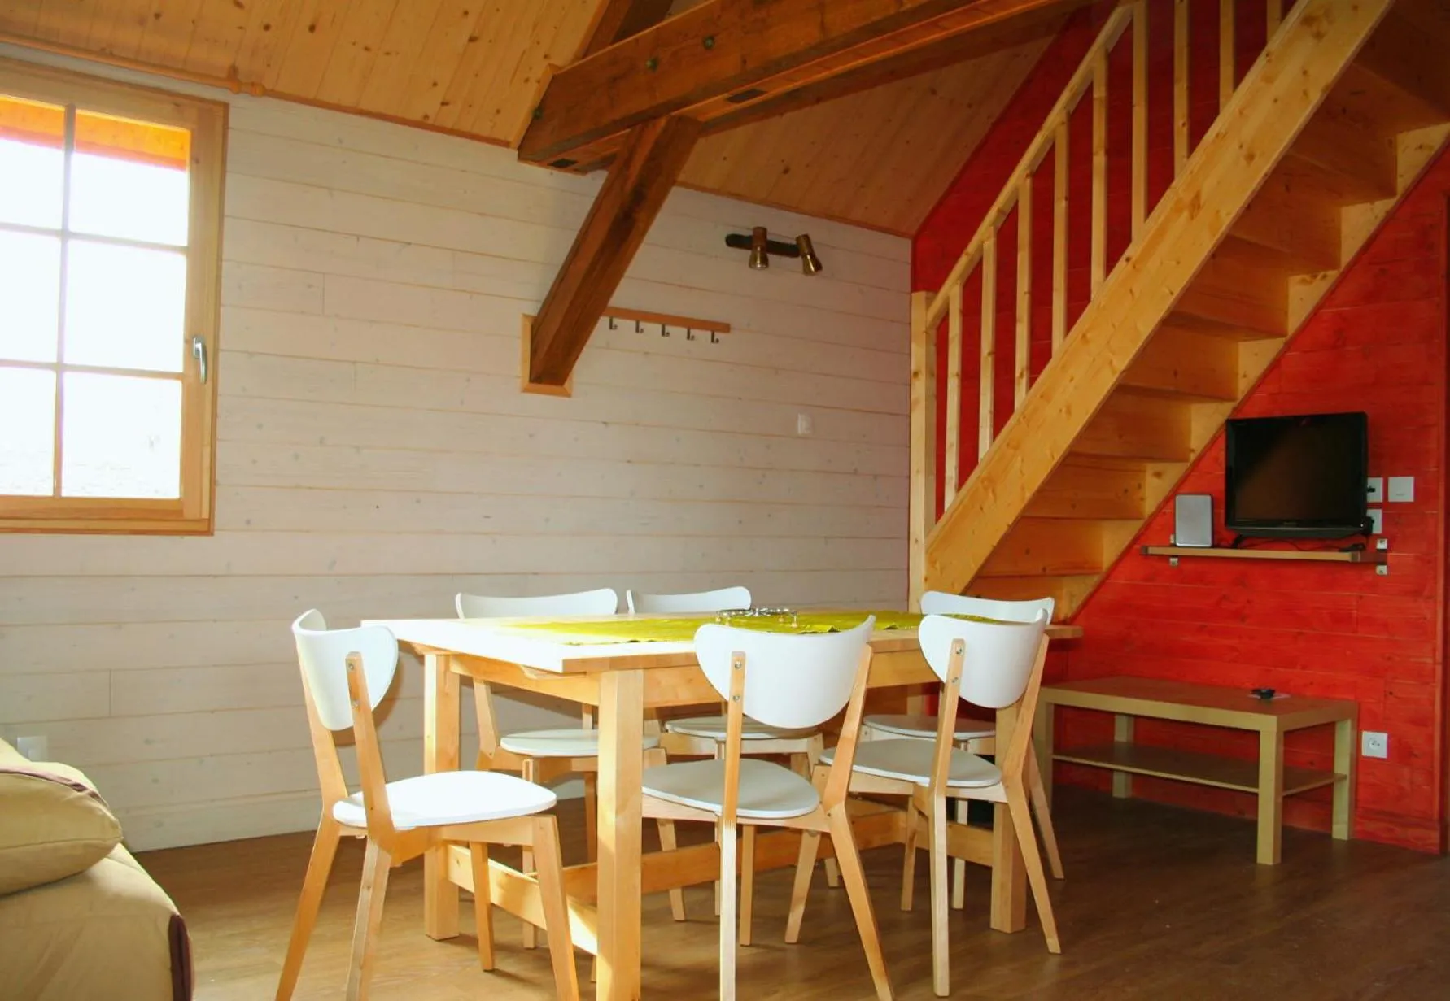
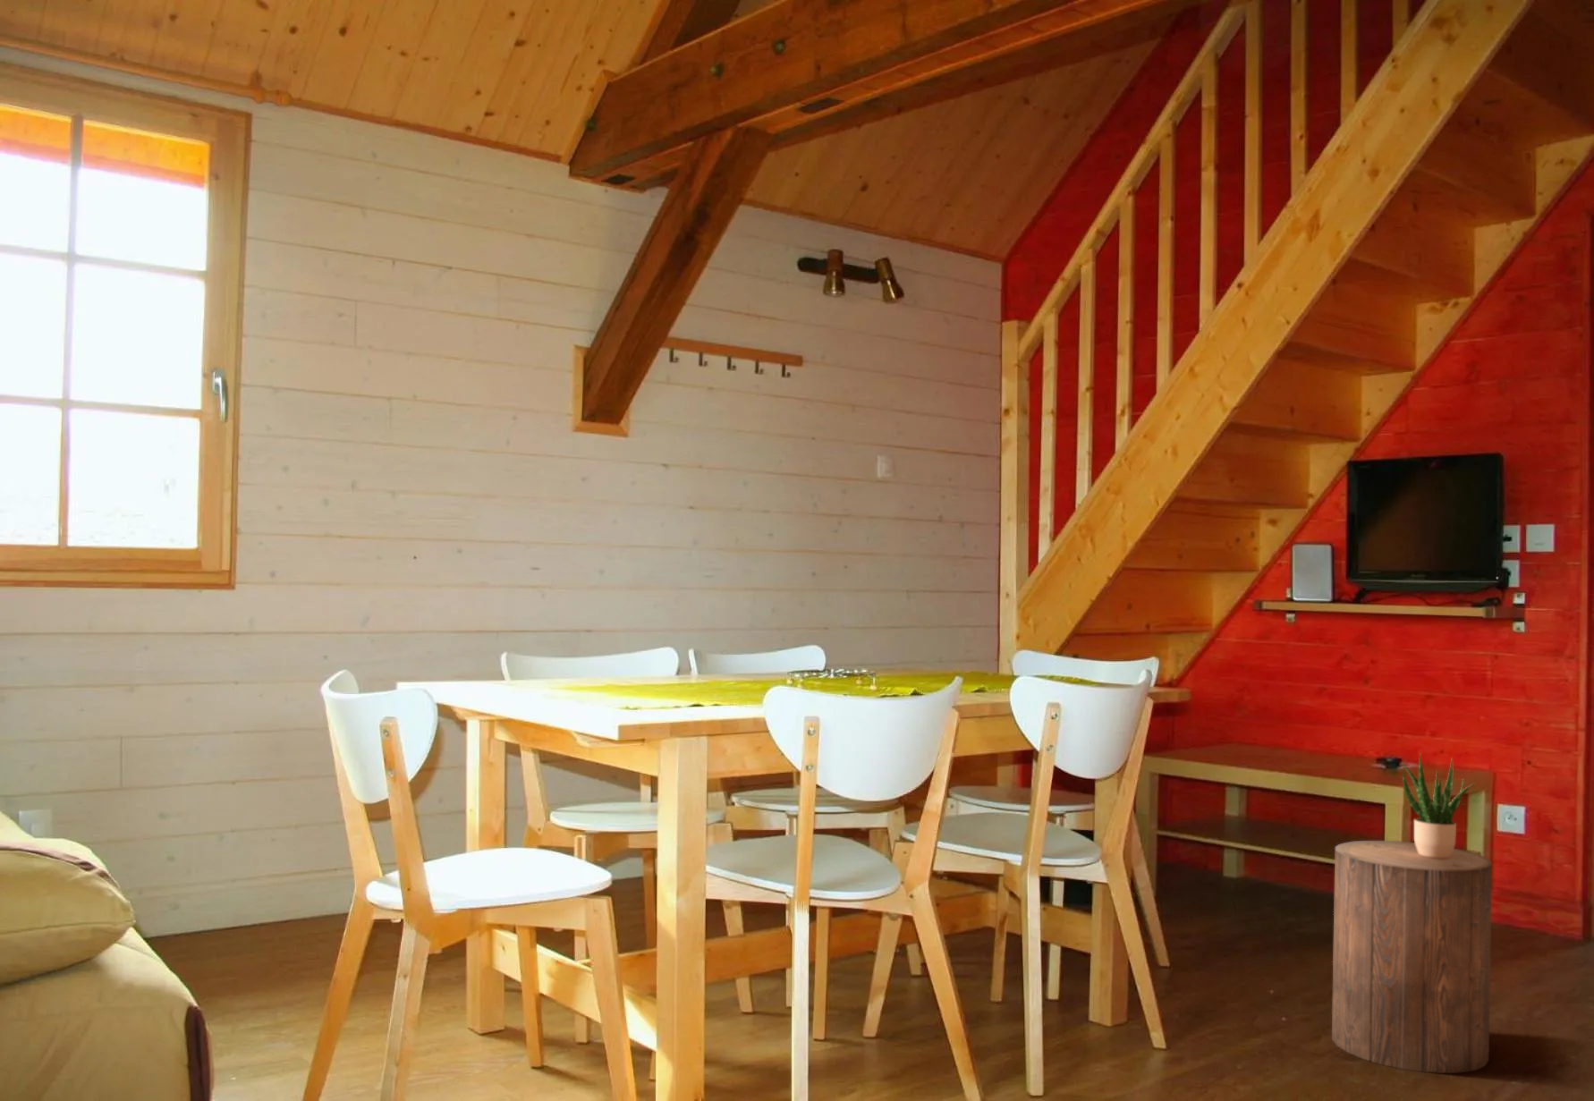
+ potted plant [1400,752,1477,859]
+ stool [1331,839,1493,1074]
